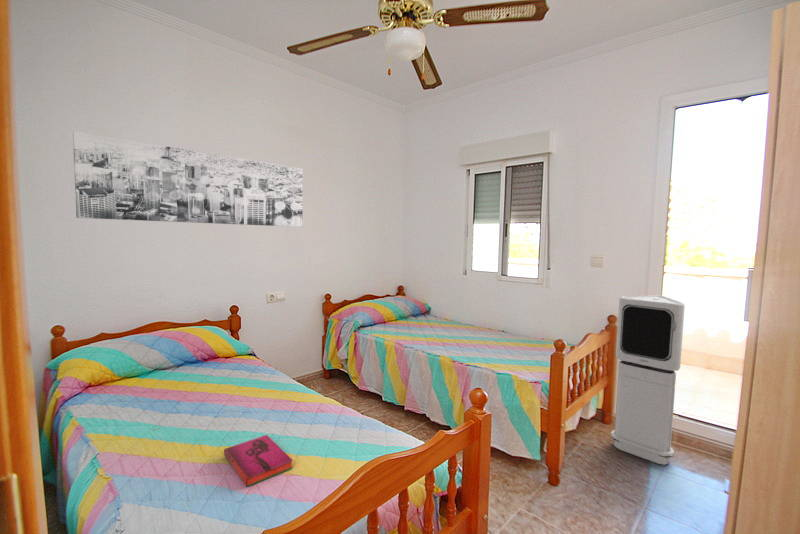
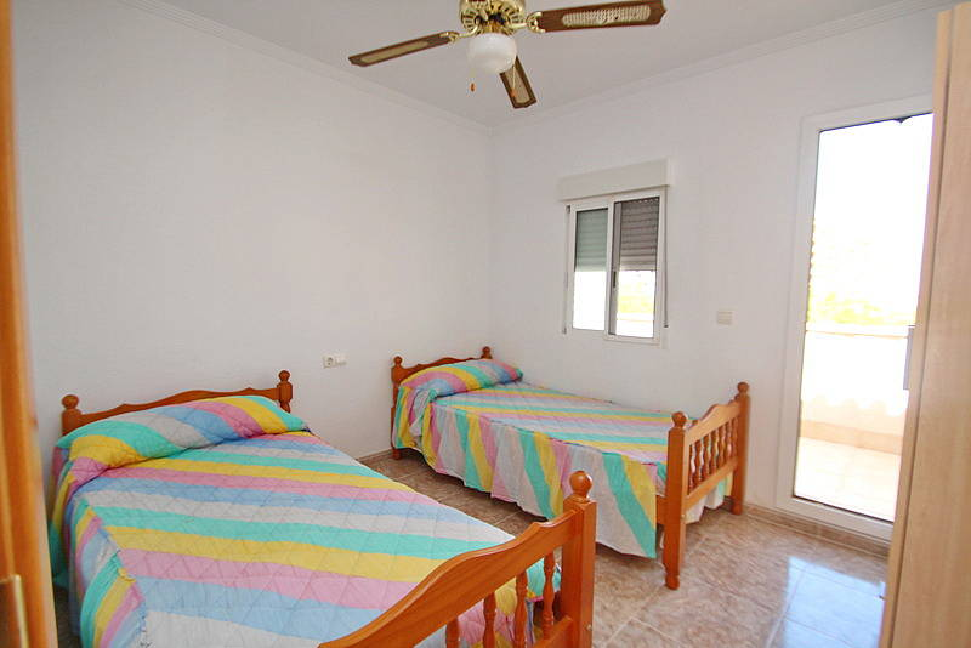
- air purifier [610,294,686,466]
- wall art [72,130,303,228]
- hardback book [223,434,294,488]
